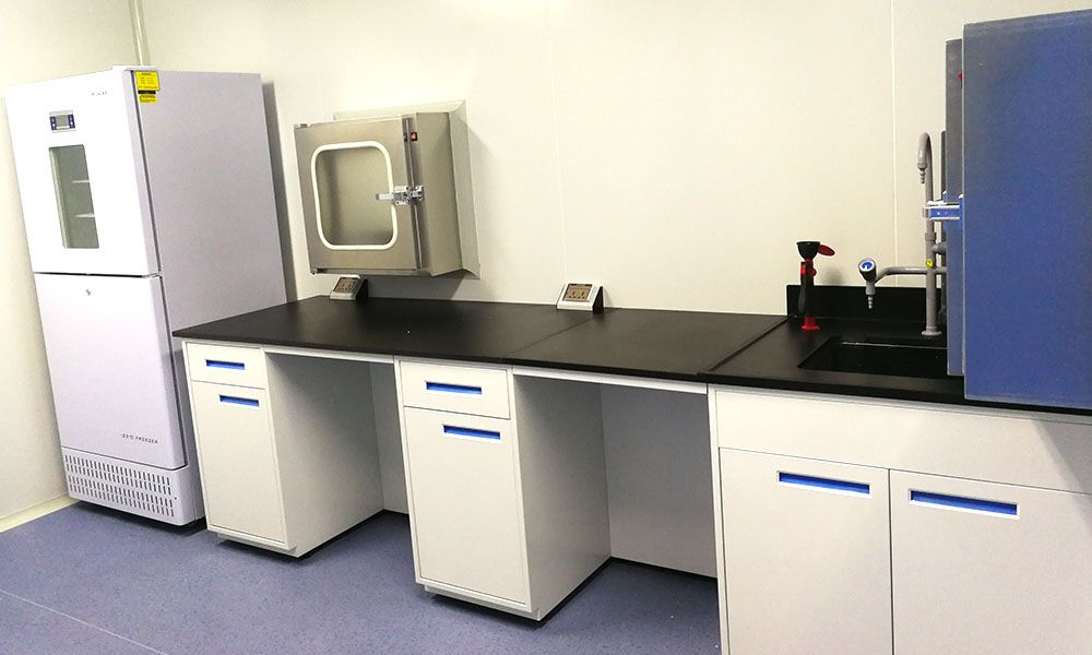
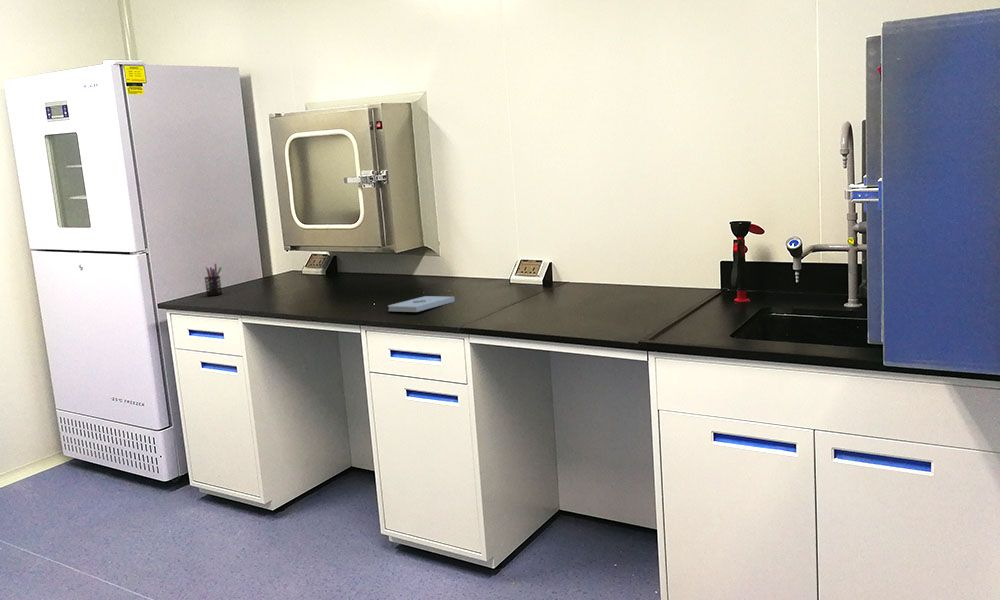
+ notepad [387,295,456,313]
+ pen holder [204,263,223,297]
